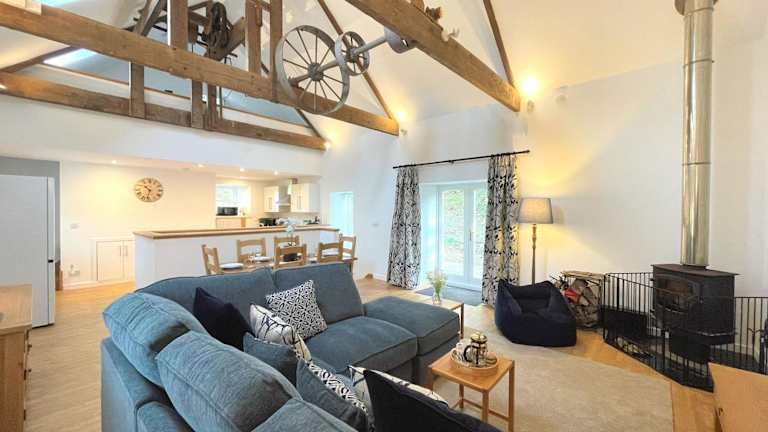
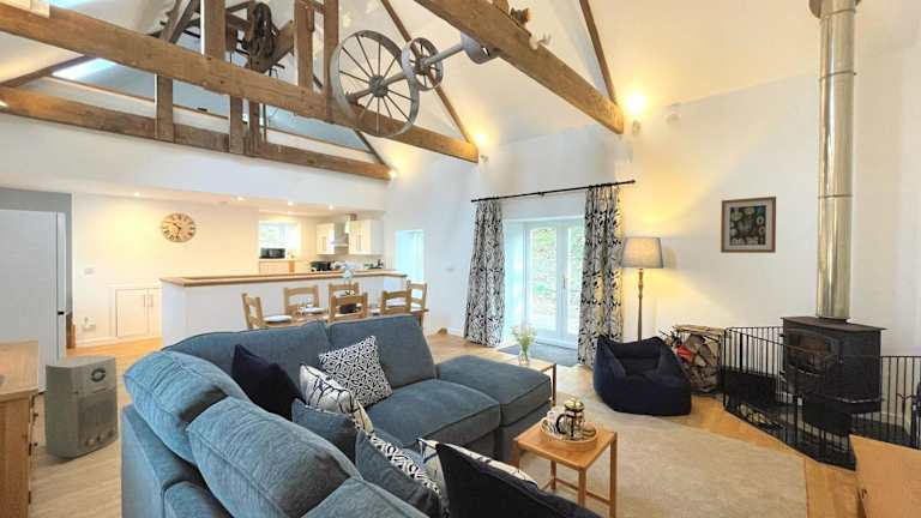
+ air purifier [42,354,120,459]
+ wall art [720,195,777,254]
